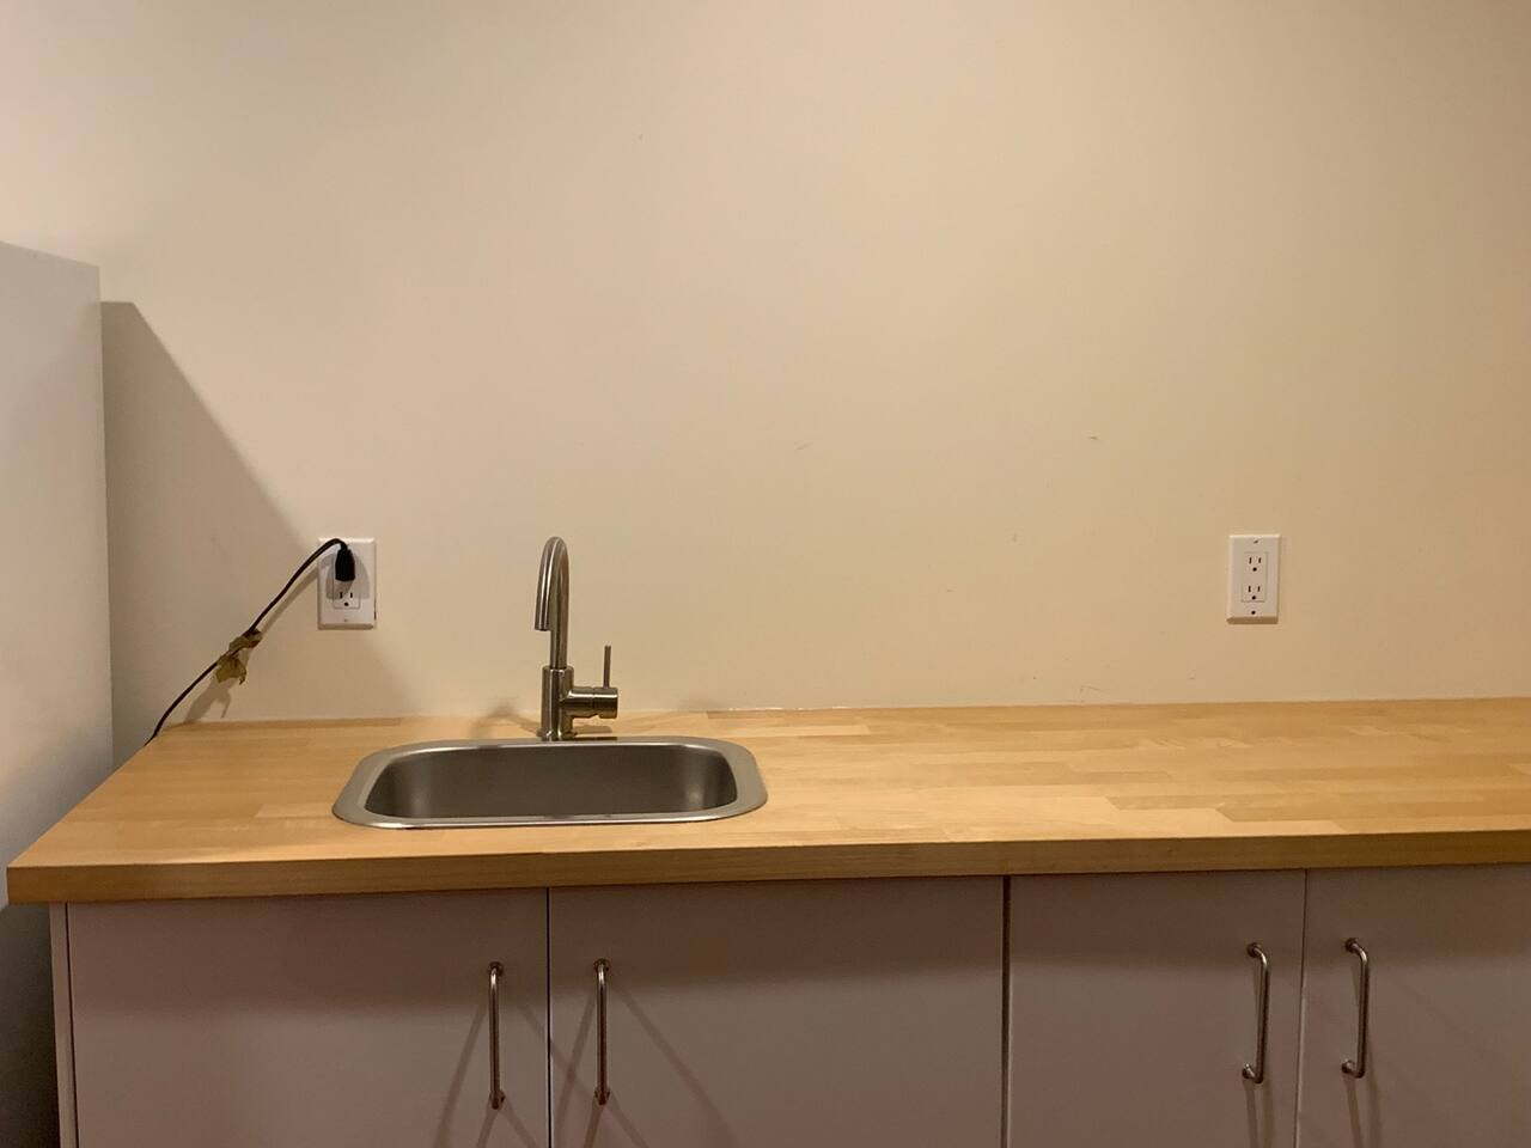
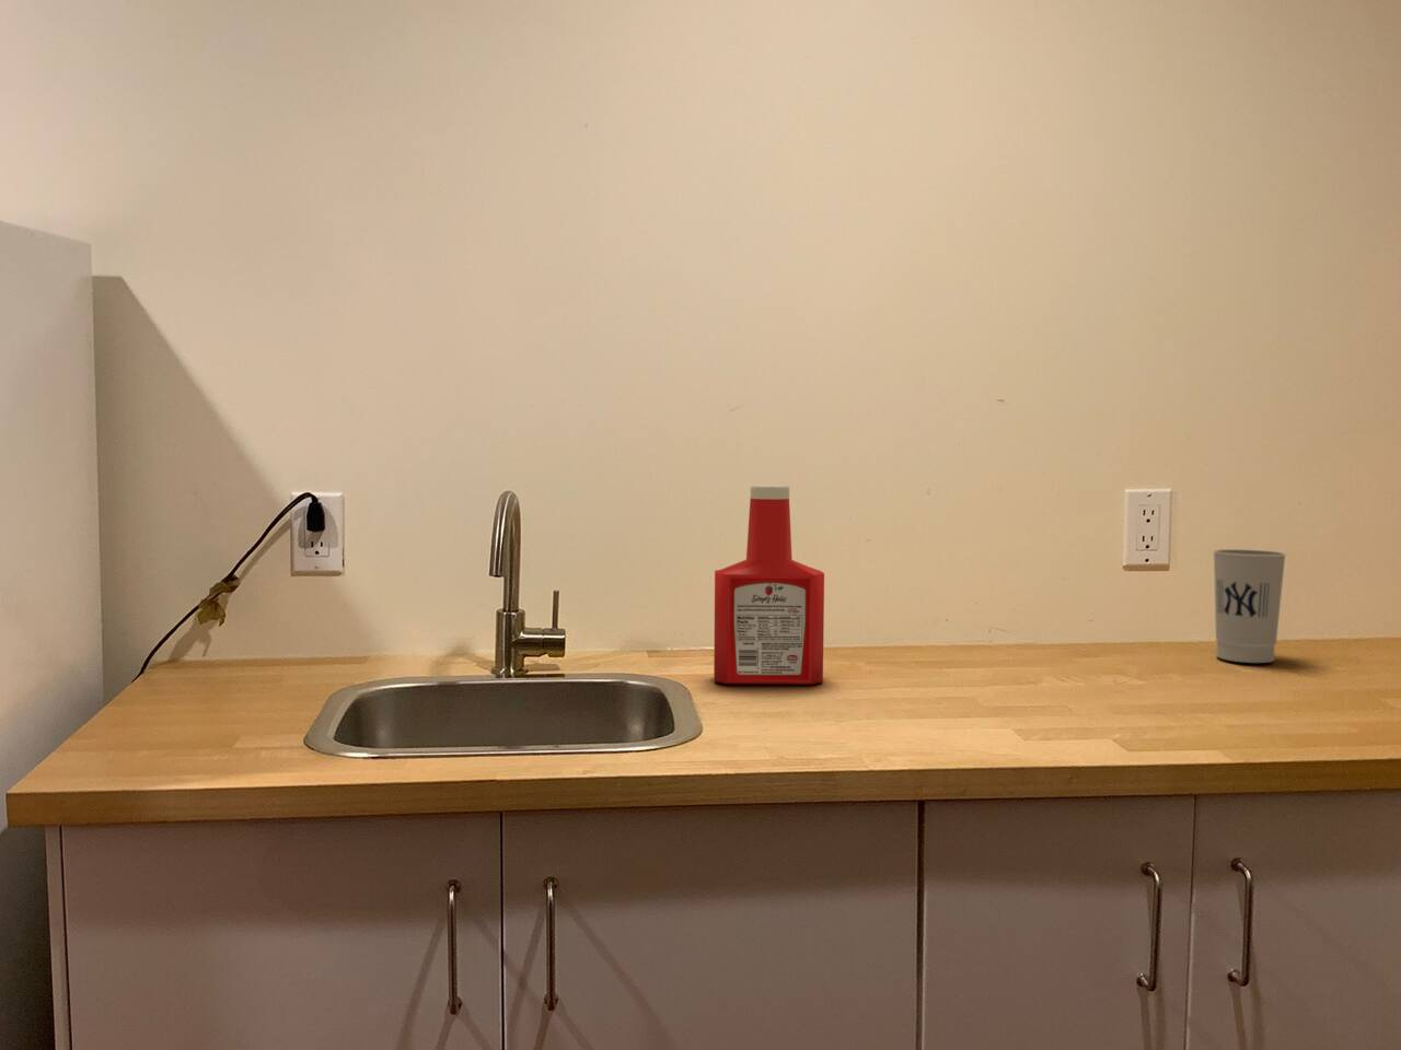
+ cup [1212,548,1287,664]
+ soap bottle [713,484,825,685]
